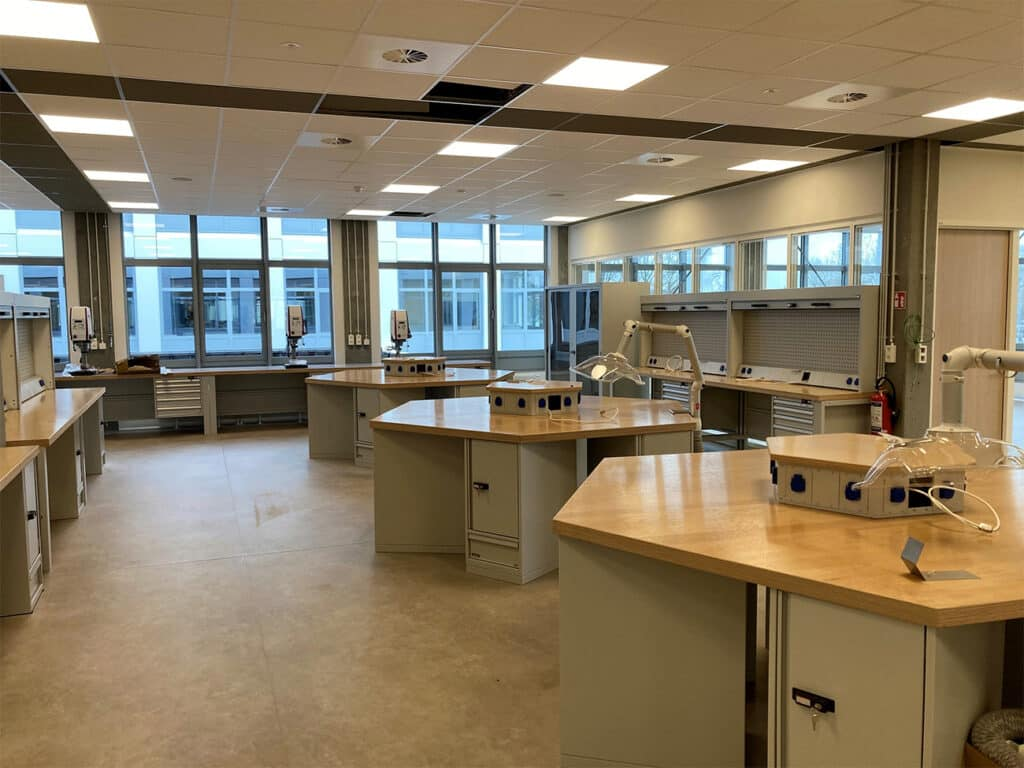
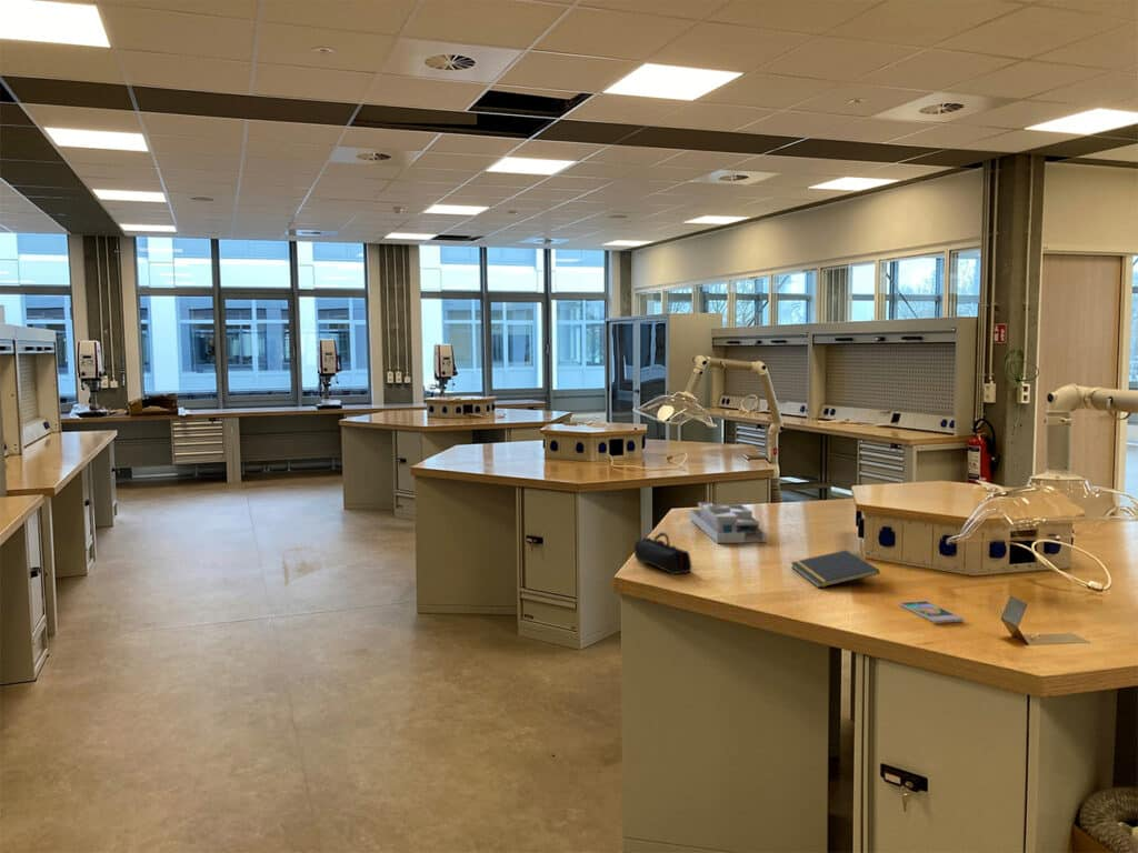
+ smartphone [899,600,965,624]
+ notepad [789,549,880,589]
+ desk organizer [689,501,767,544]
+ pencil case [633,531,692,575]
